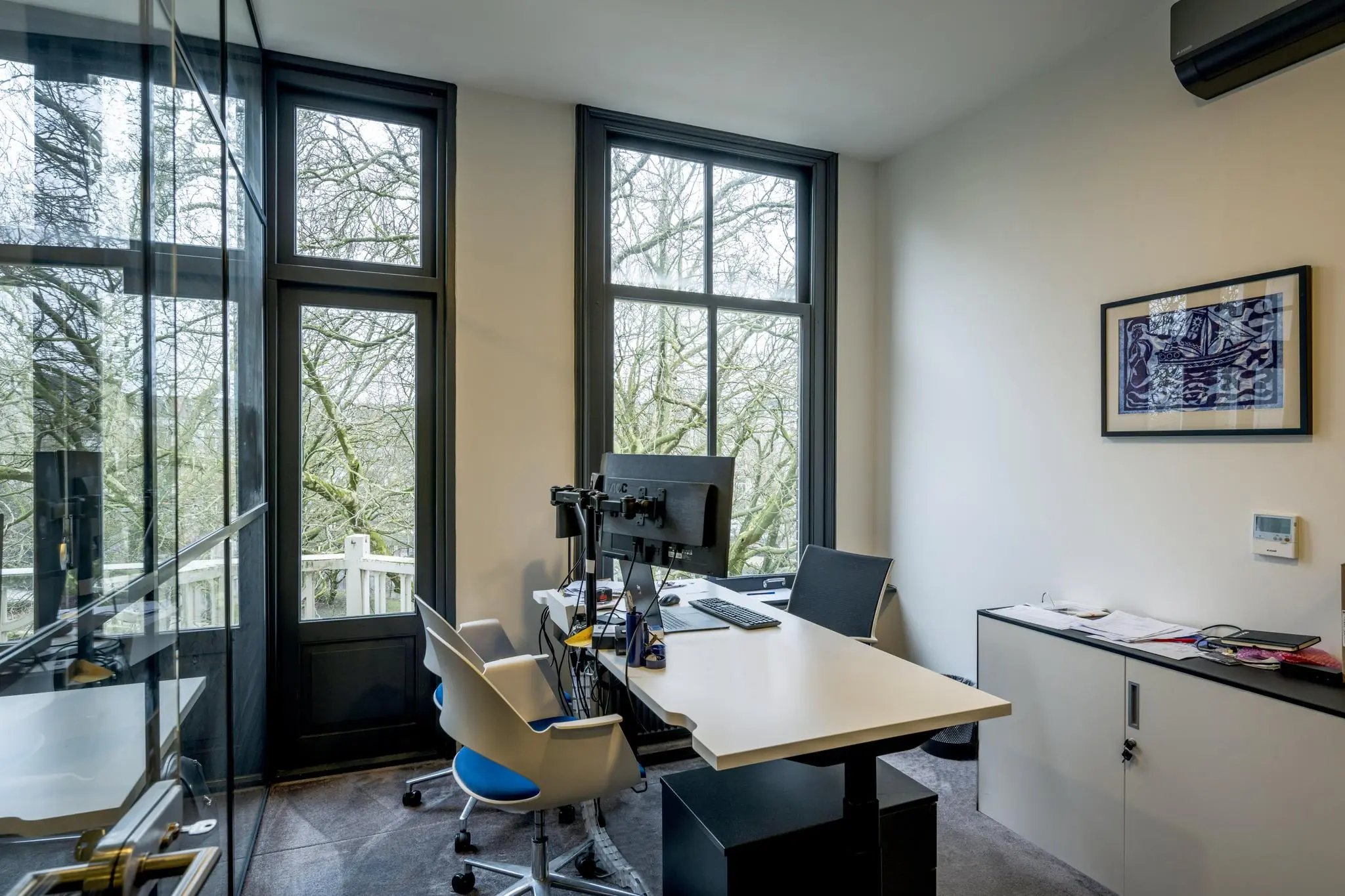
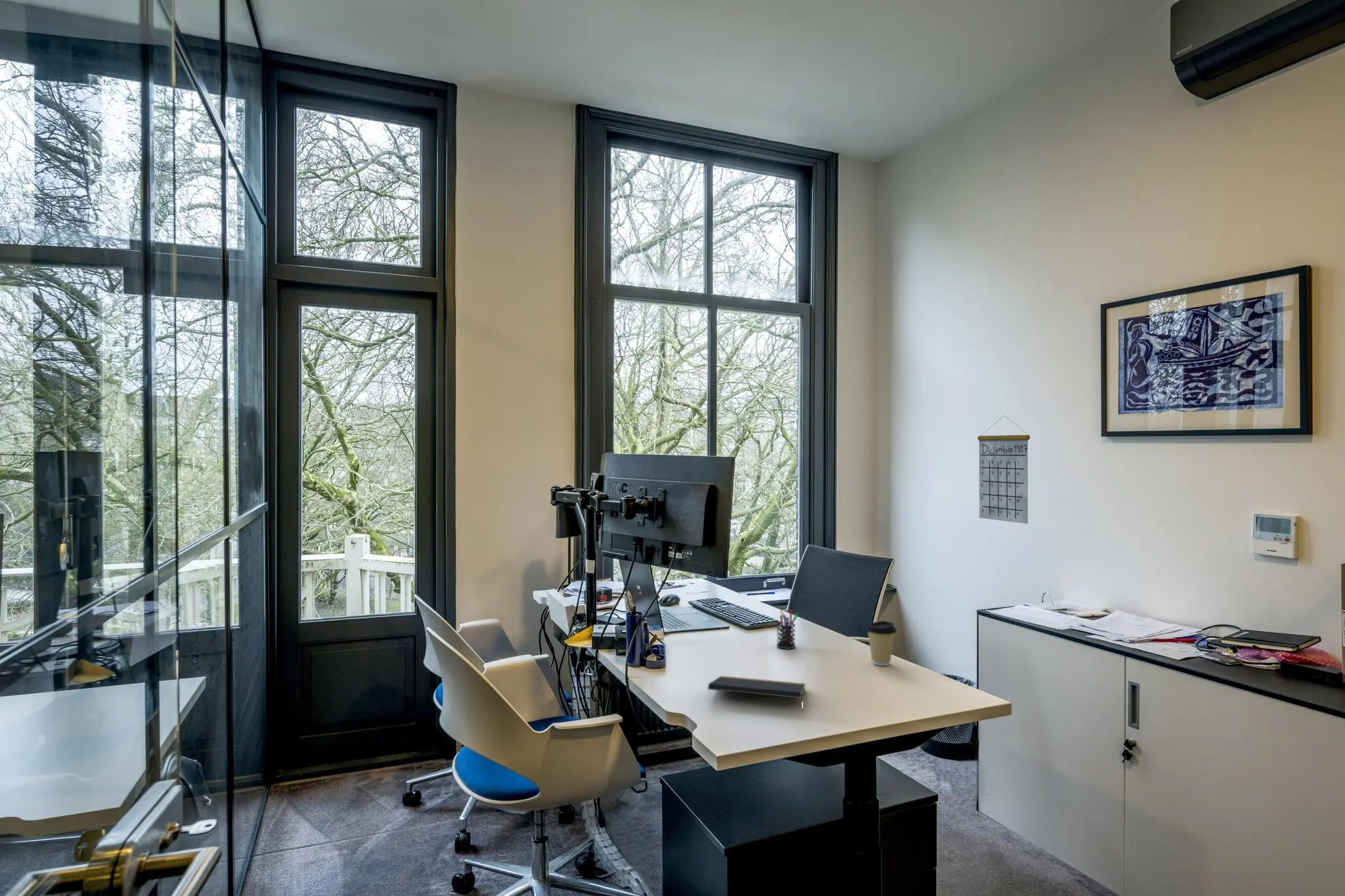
+ notepad [707,675,806,712]
+ pen holder [776,608,799,650]
+ coffee cup [865,620,897,666]
+ calendar [977,415,1030,524]
